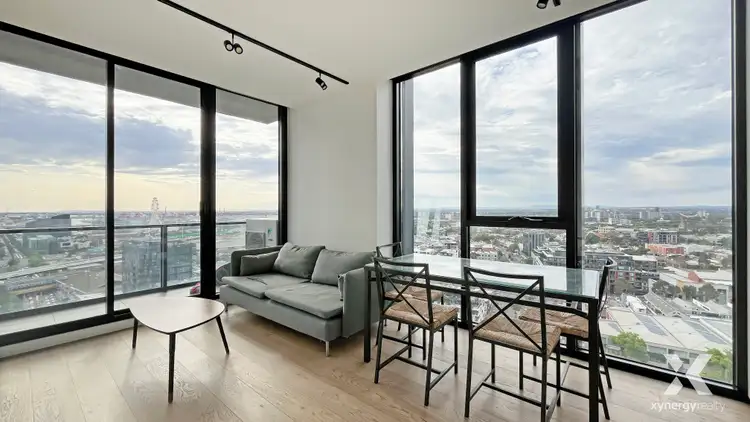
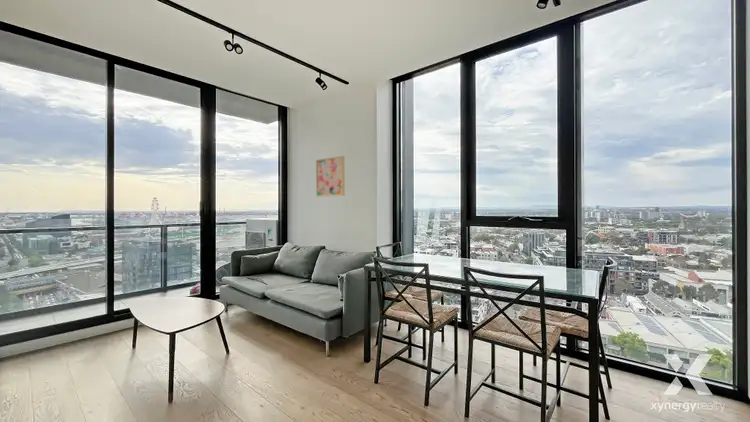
+ wall art [315,155,345,198]
